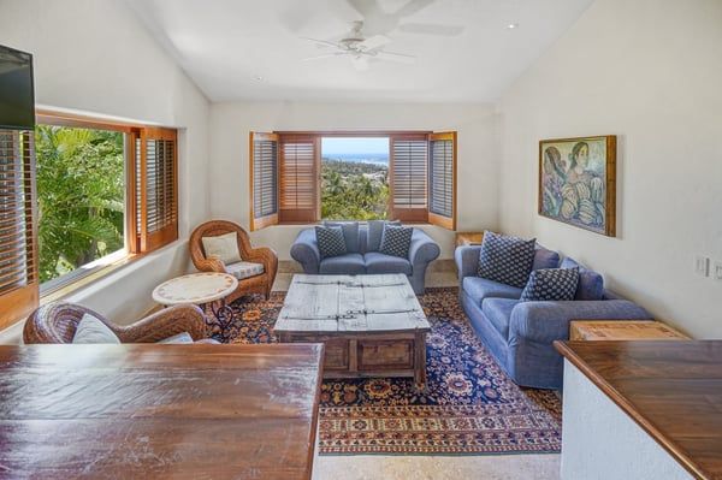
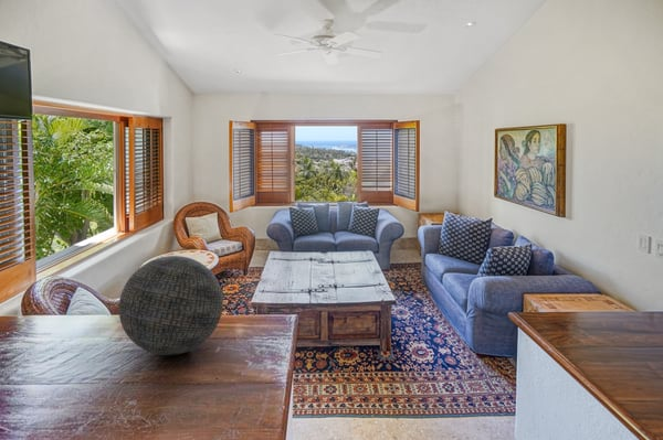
+ decorative orb [118,255,224,356]
